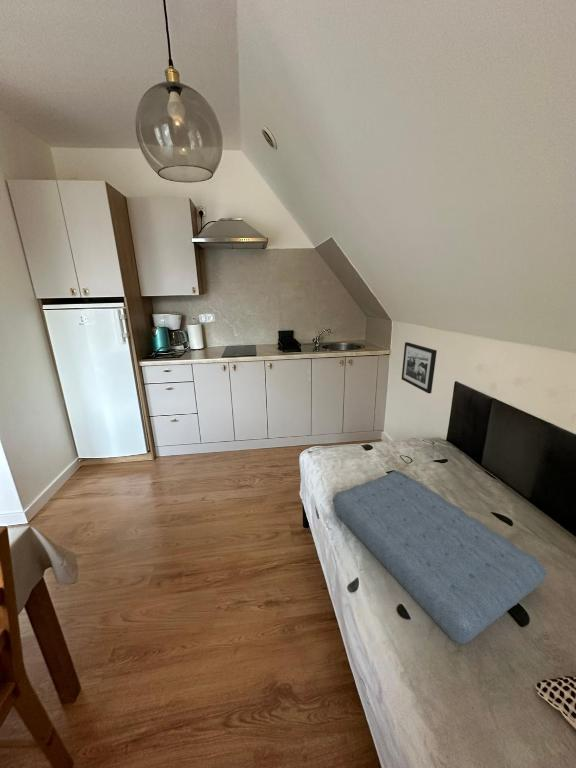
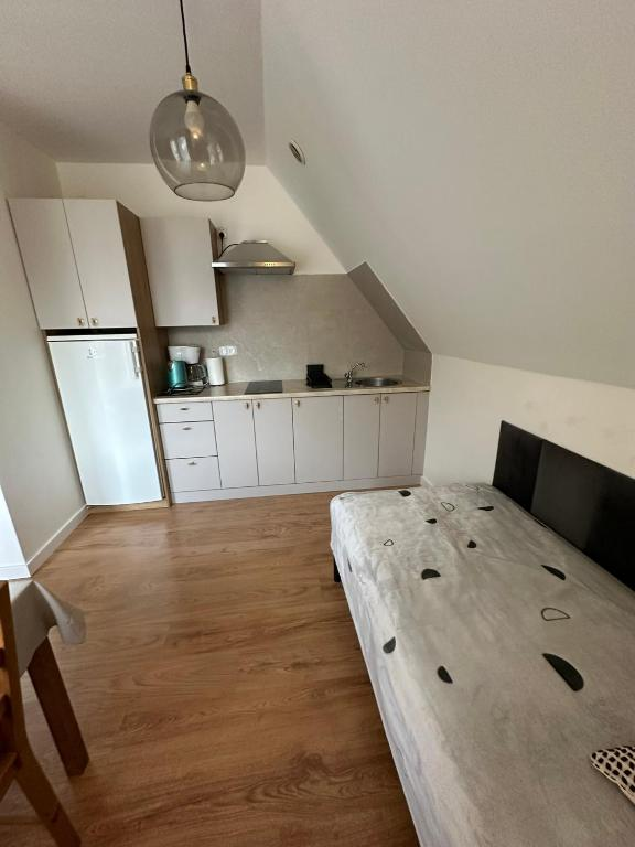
- cushion [332,470,548,645]
- picture frame [400,341,438,394]
